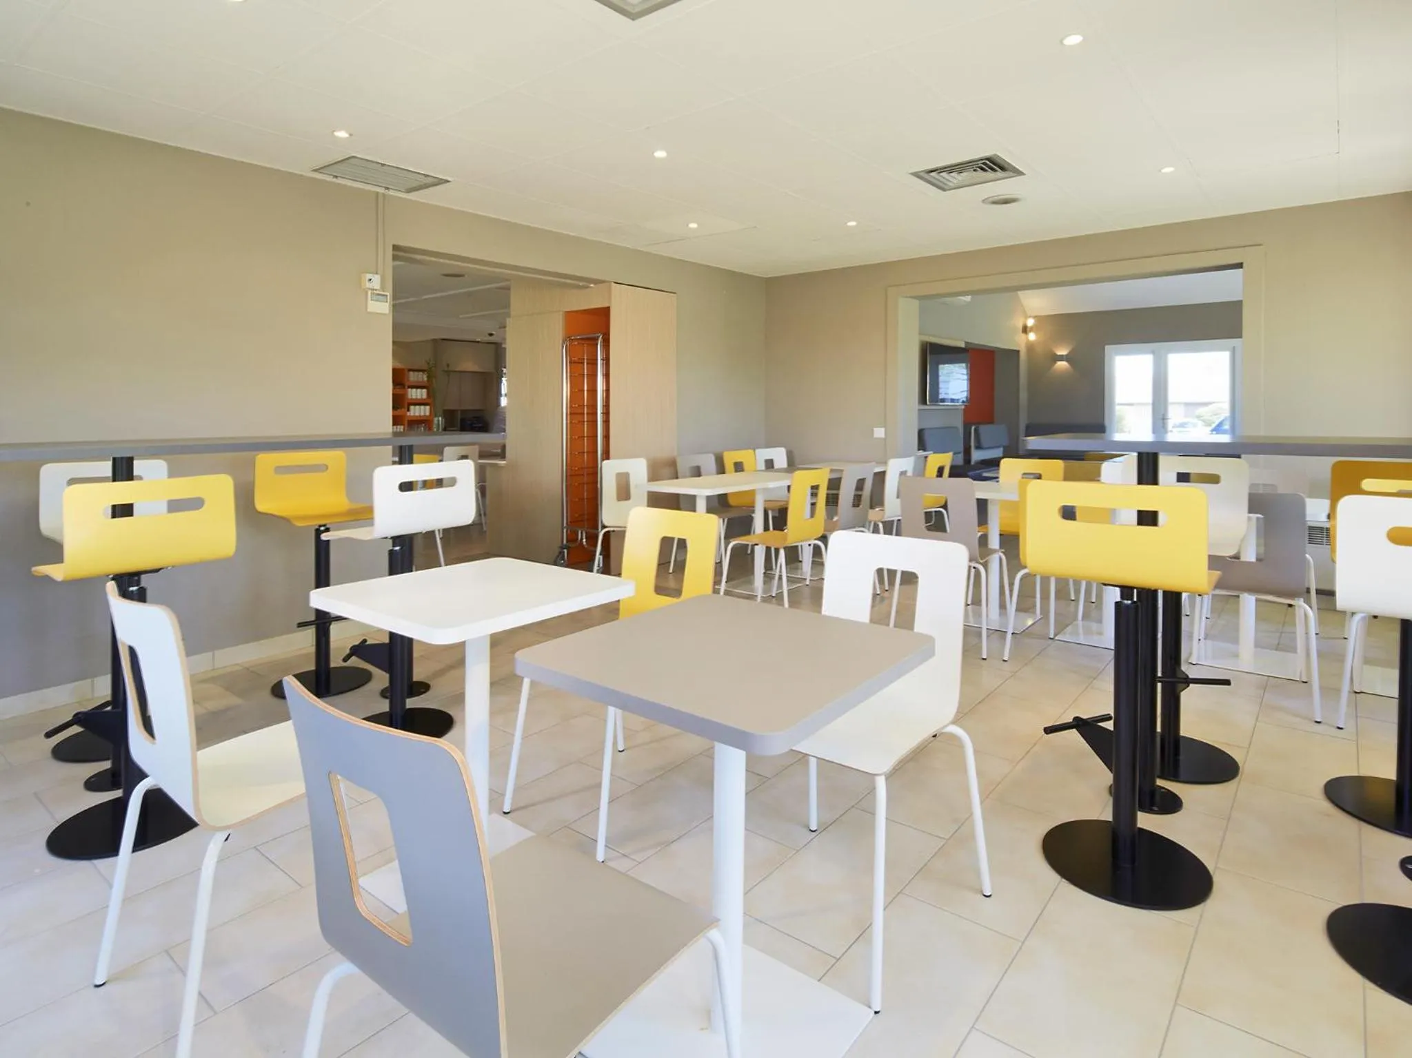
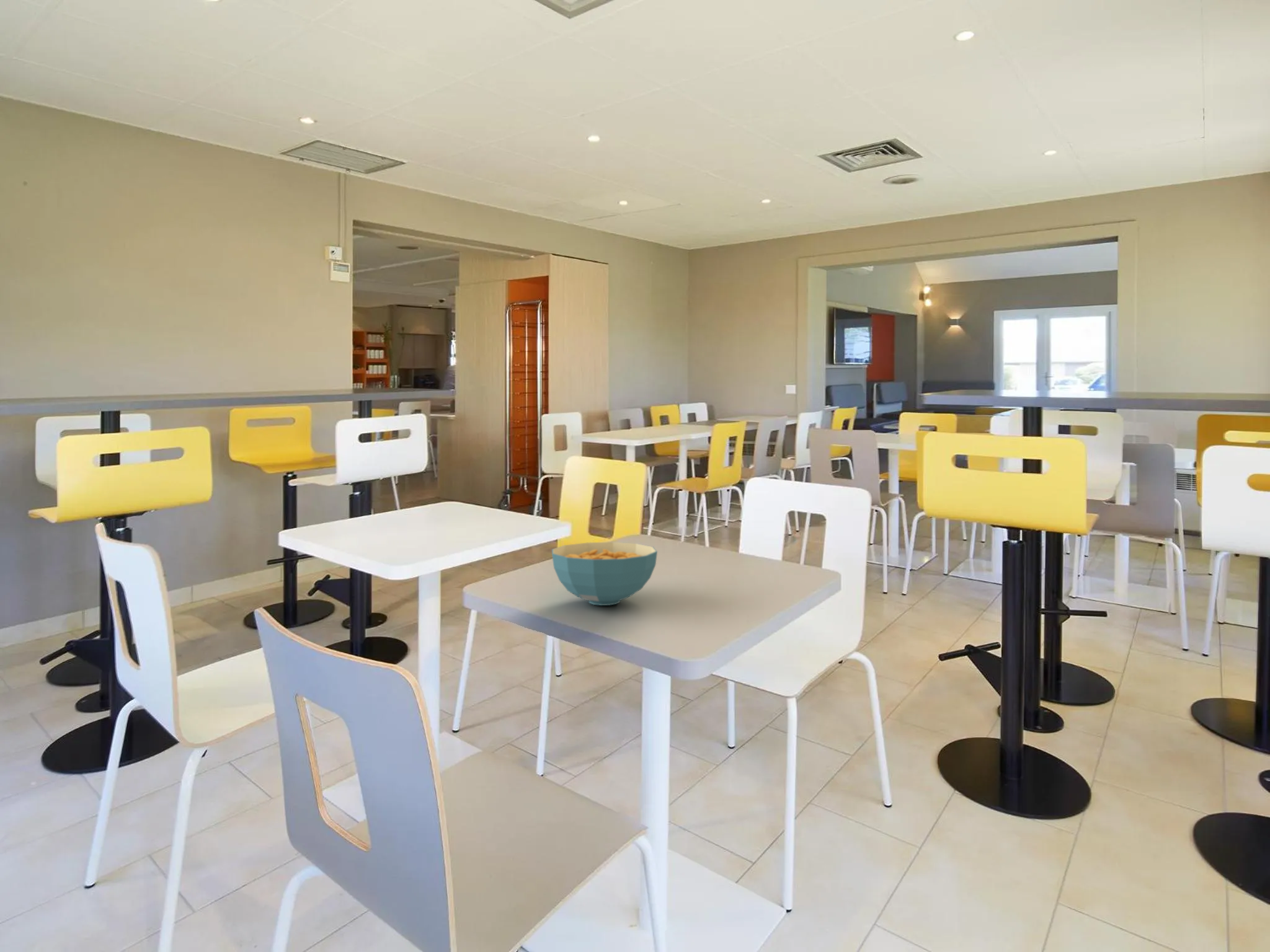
+ cereal bowl [551,542,658,606]
